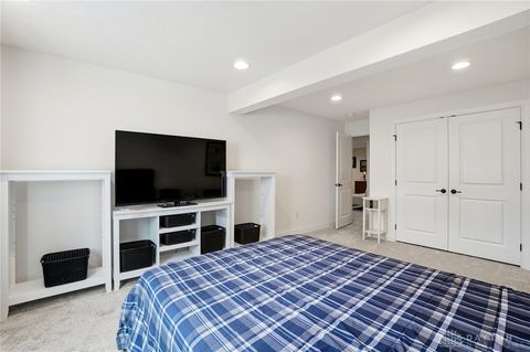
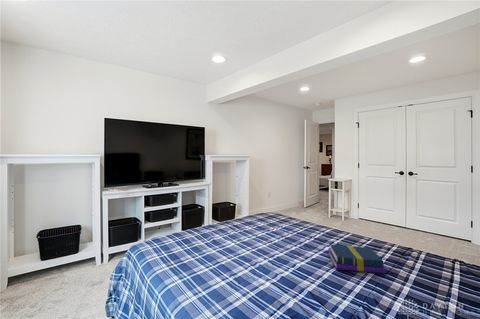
+ book [327,244,387,274]
